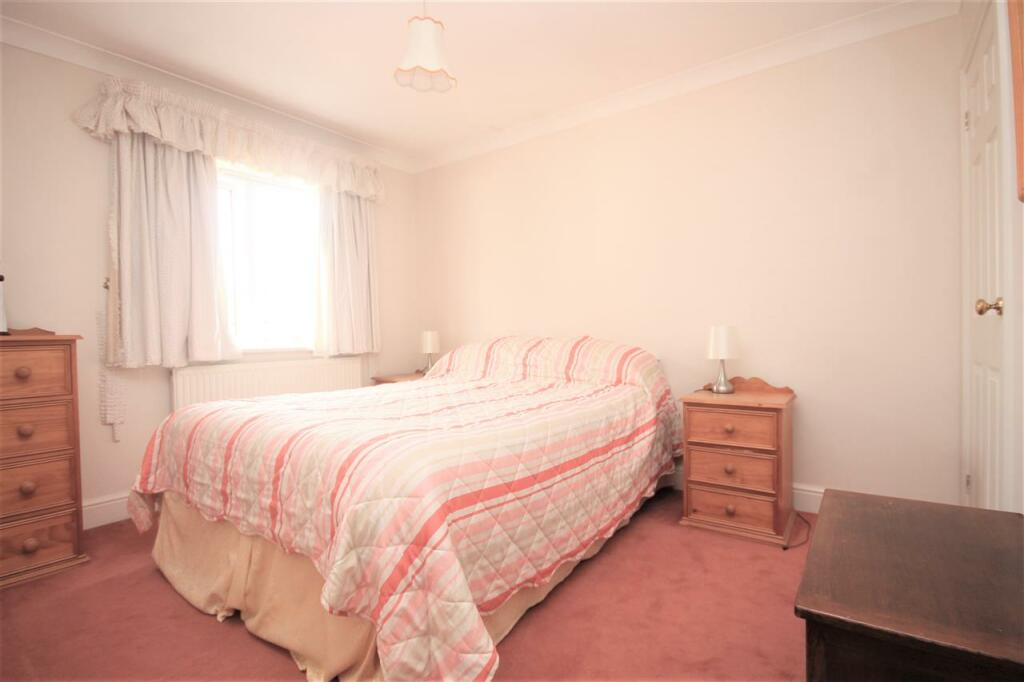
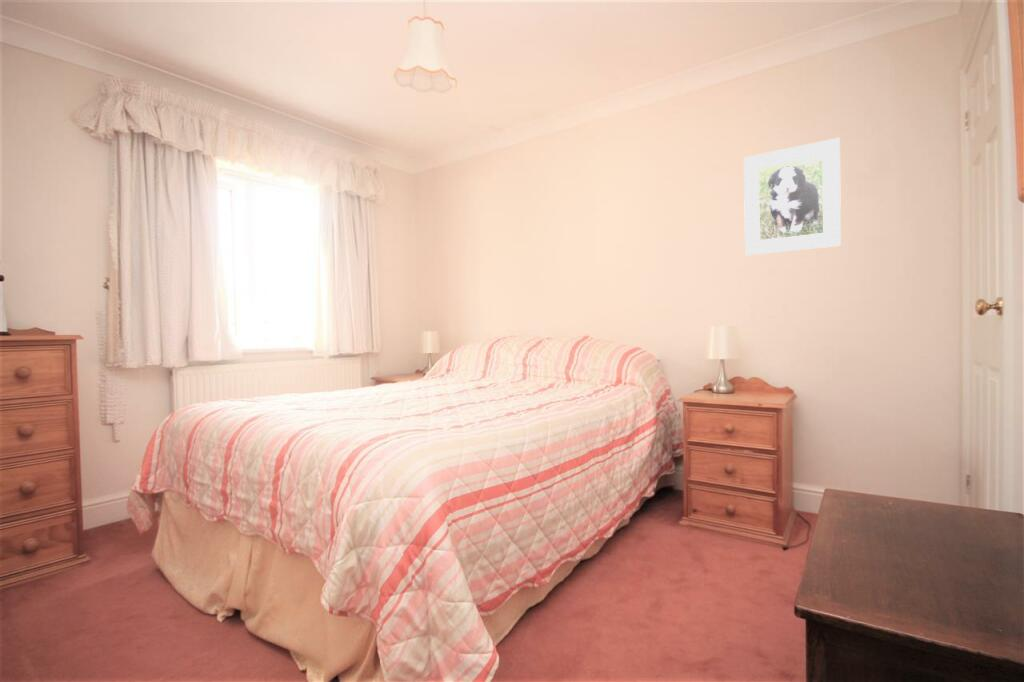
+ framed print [743,137,842,256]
